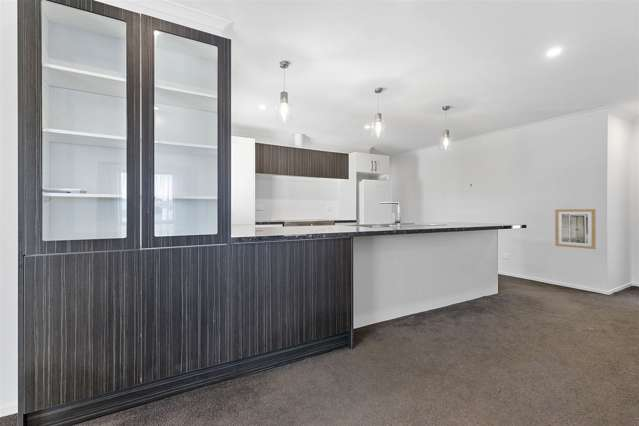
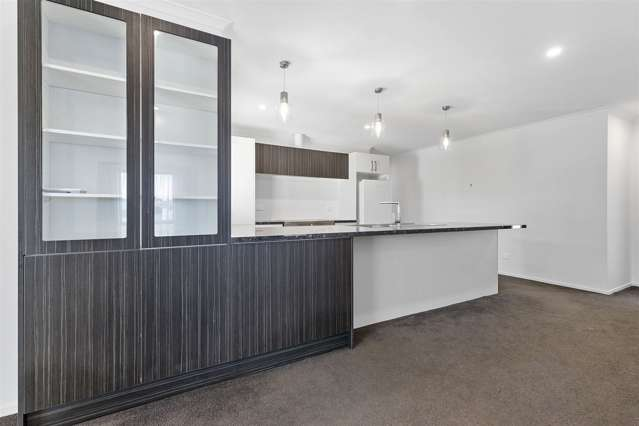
- wall art [554,208,596,250]
